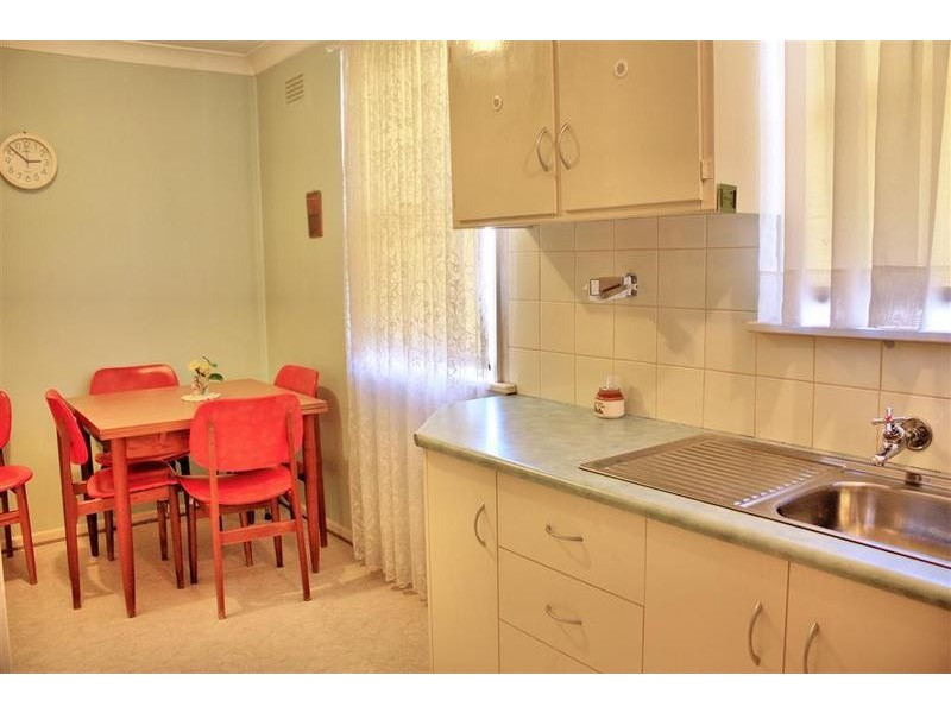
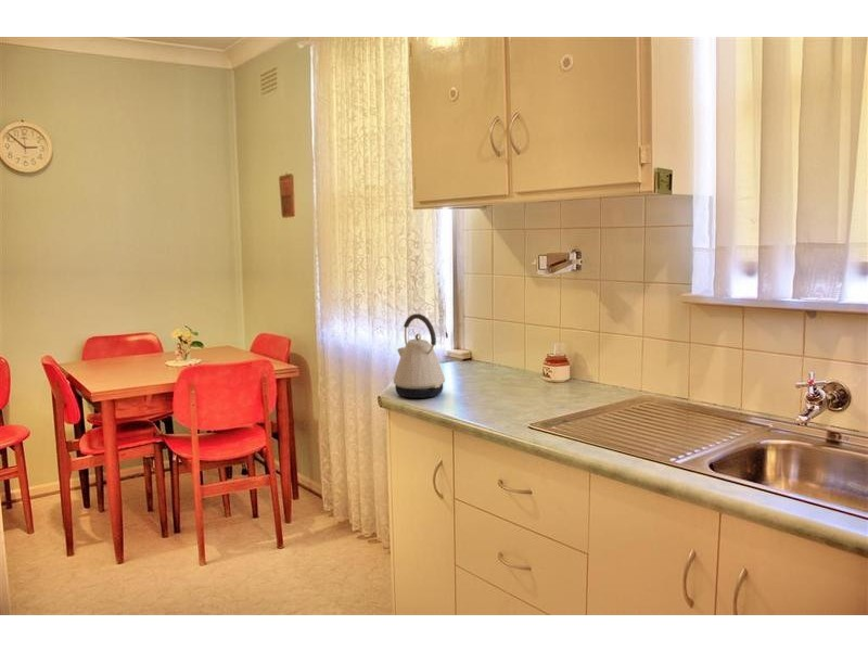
+ kettle [393,312,446,399]
